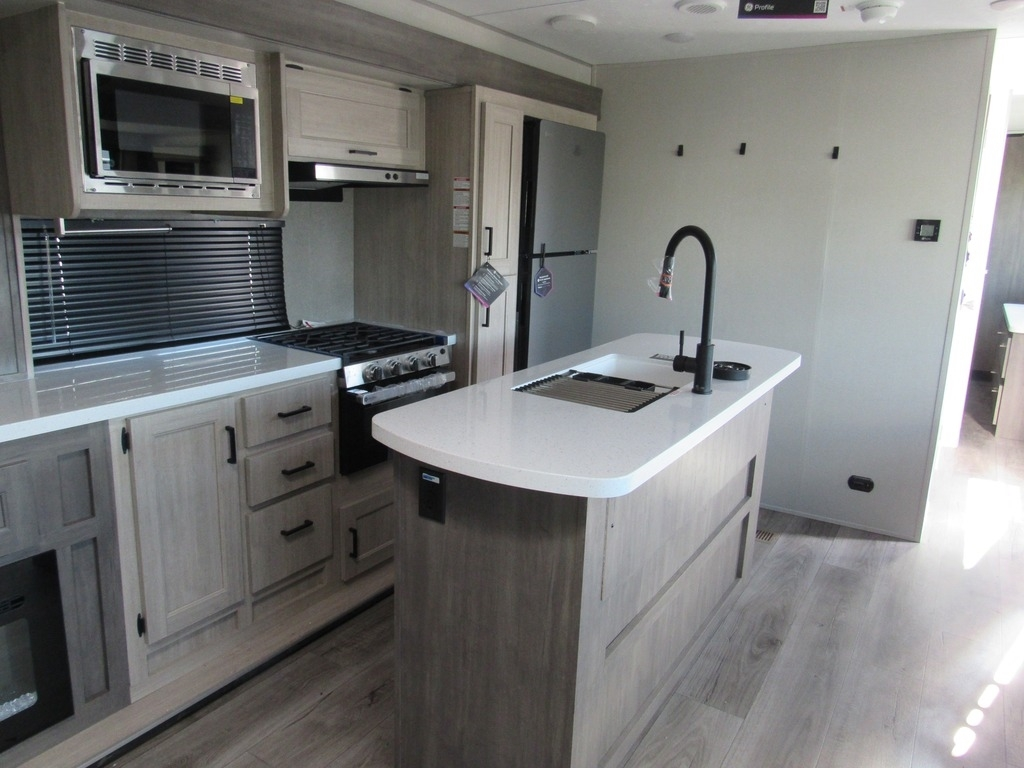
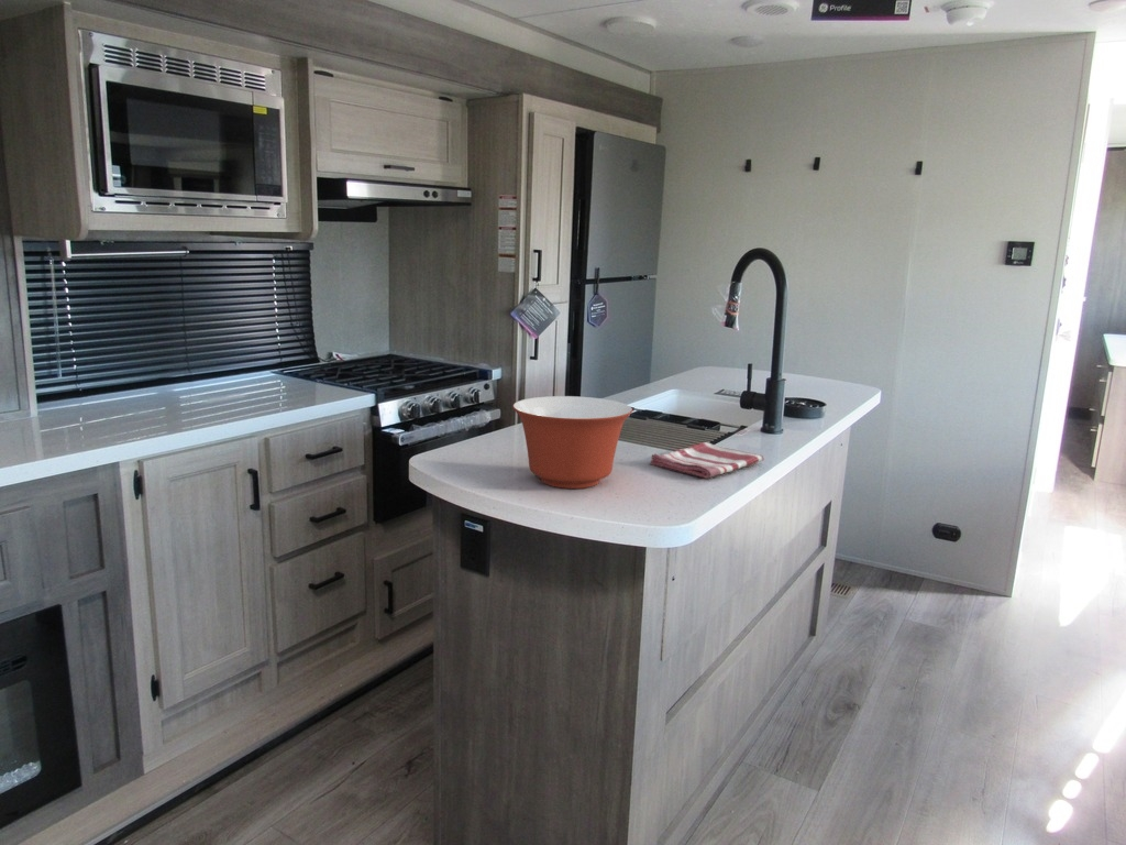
+ dish towel [649,441,765,480]
+ mixing bowl [511,395,633,490]
